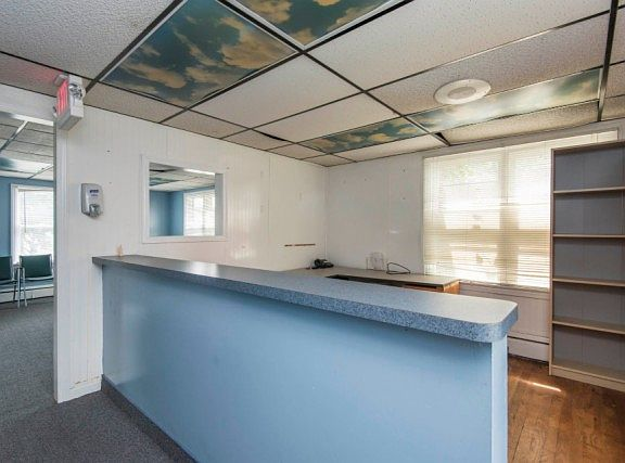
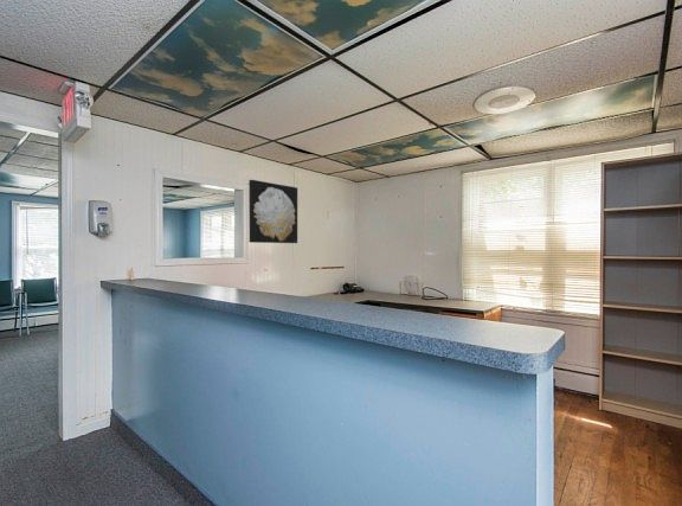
+ wall art [247,179,298,244]
